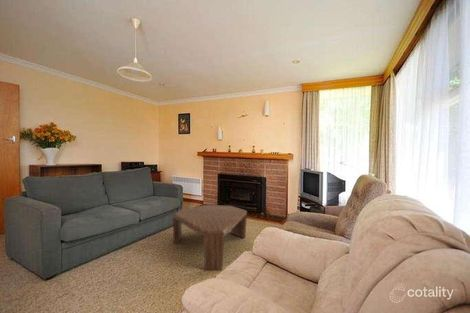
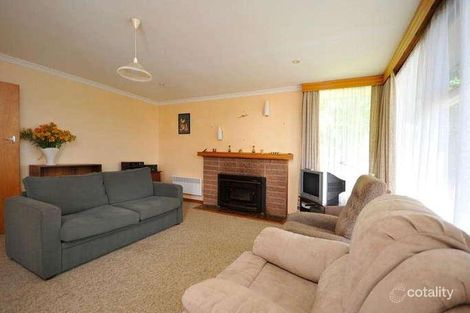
- coffee table [172,204,248,271]
